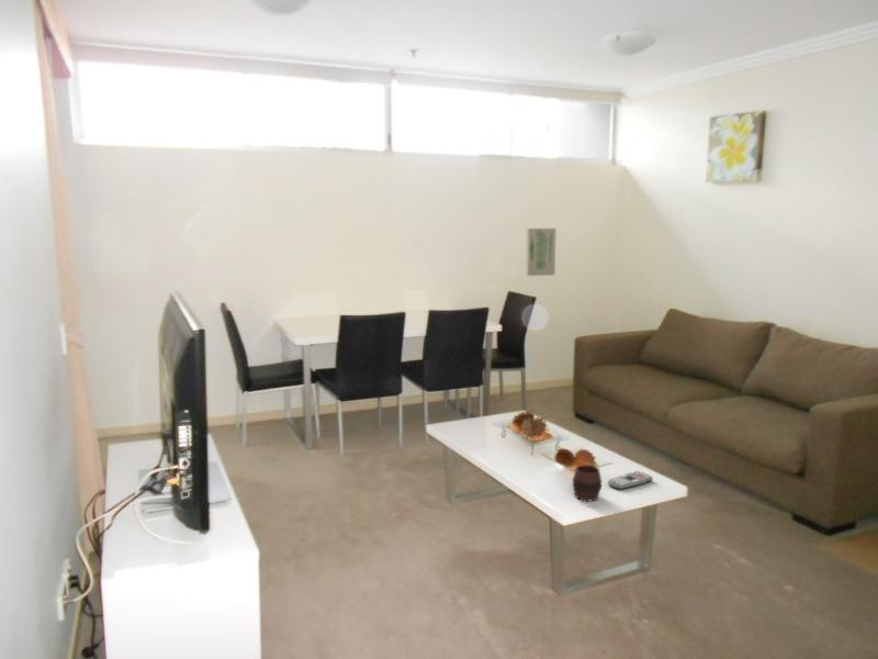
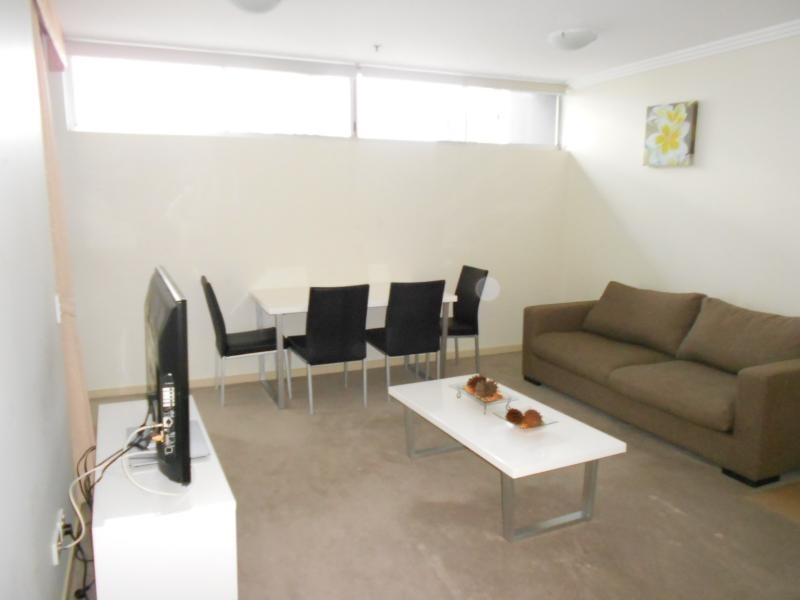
- remote control [607,470,654,491]
- cup [572,463,603,502]
- wall art [525,227,558,277]
